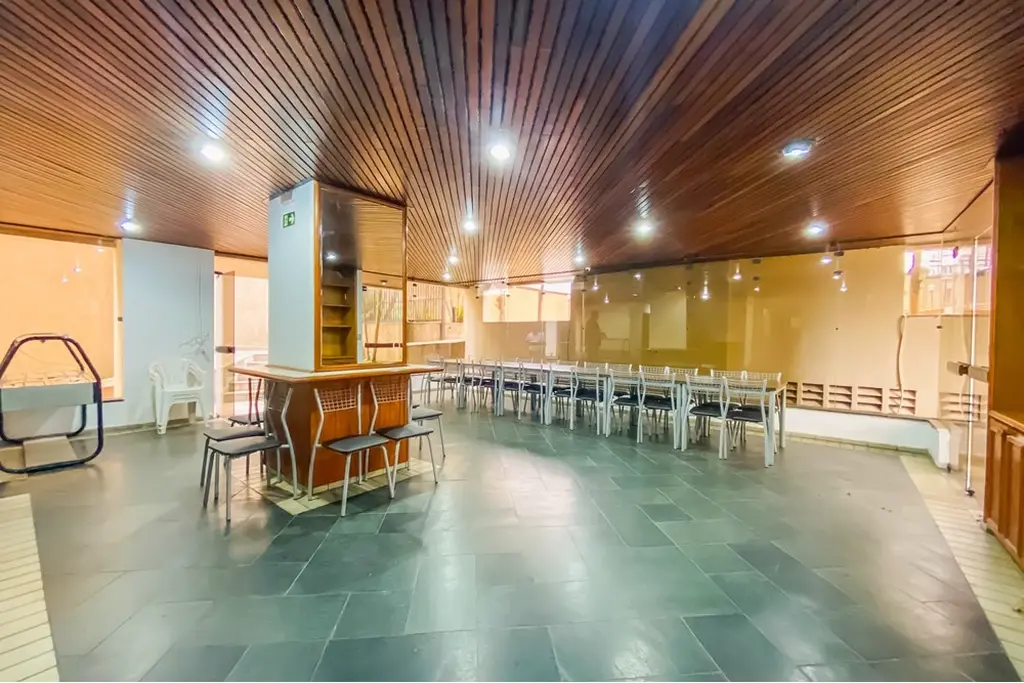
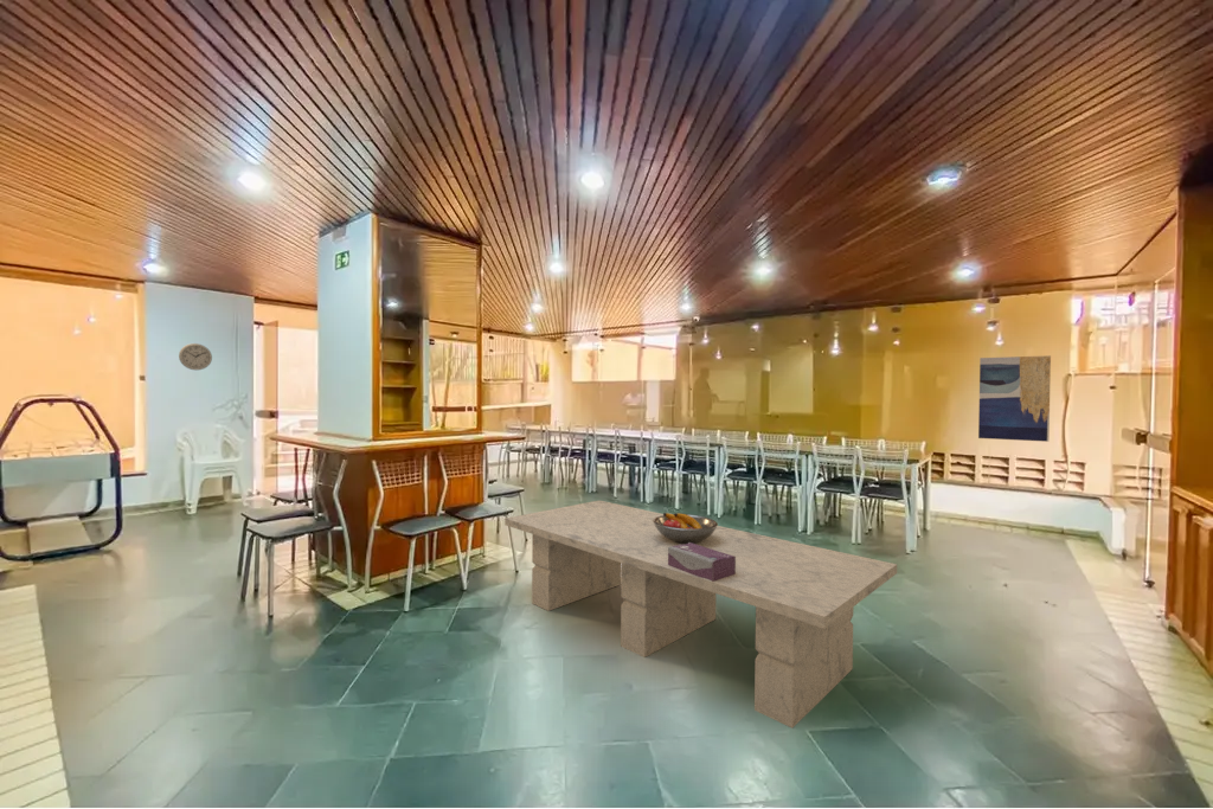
+ tissue box [668,542,736,582]
+ fruit bowl [653,512,719,542]
+ wall art [977,354,1052,443]
+ wall clock [178,342,213,371]
+ dining table [503,500,898,730]
